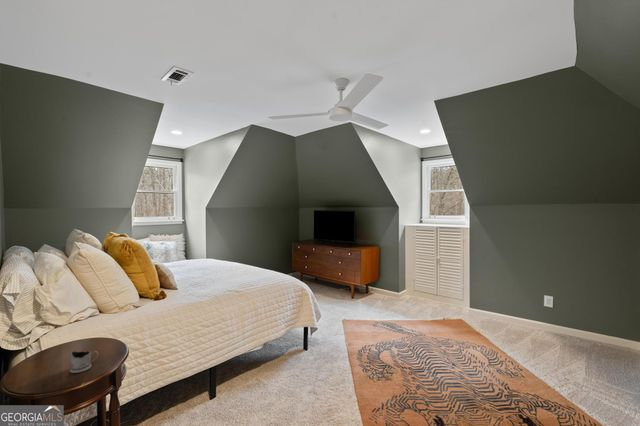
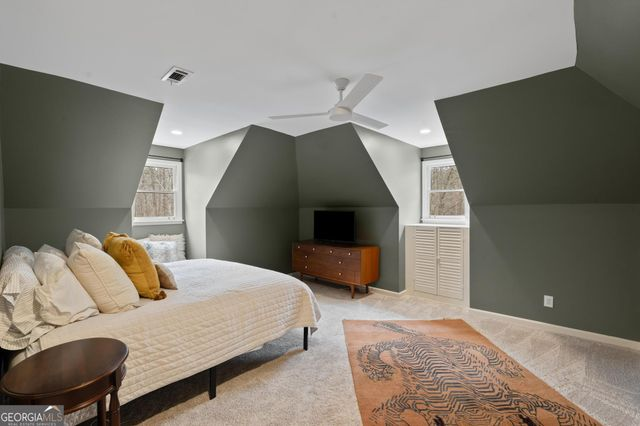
- tea glass holder [69,350,99,374]
